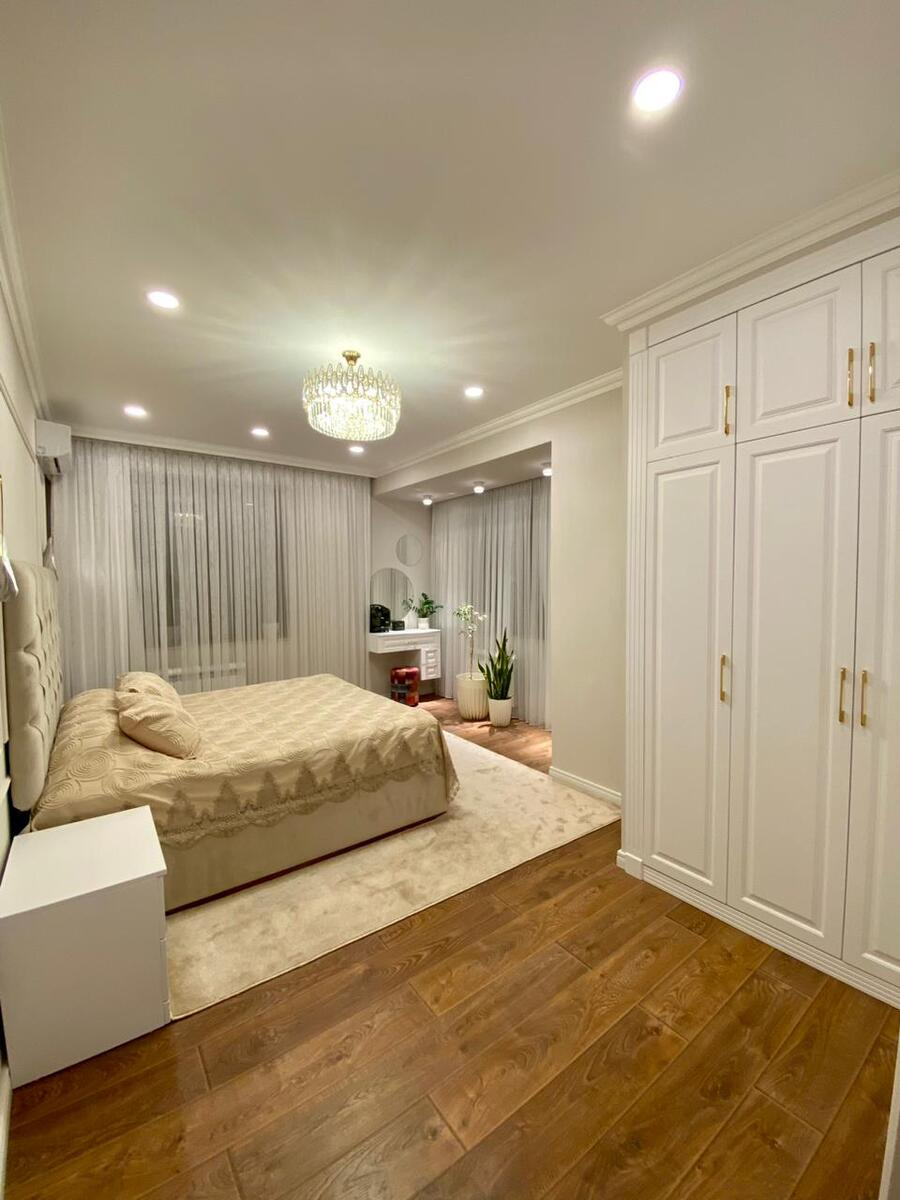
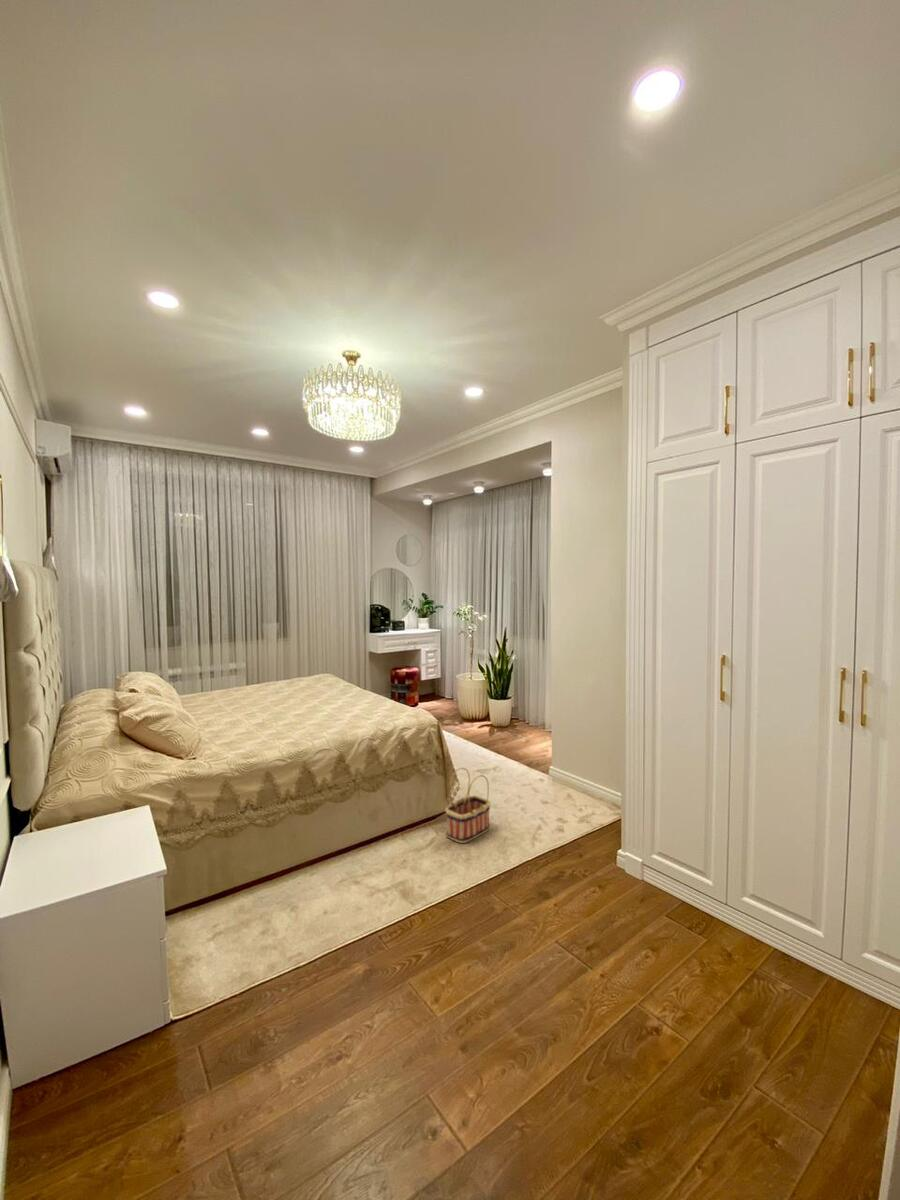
+ basket [444,767,492,844]
